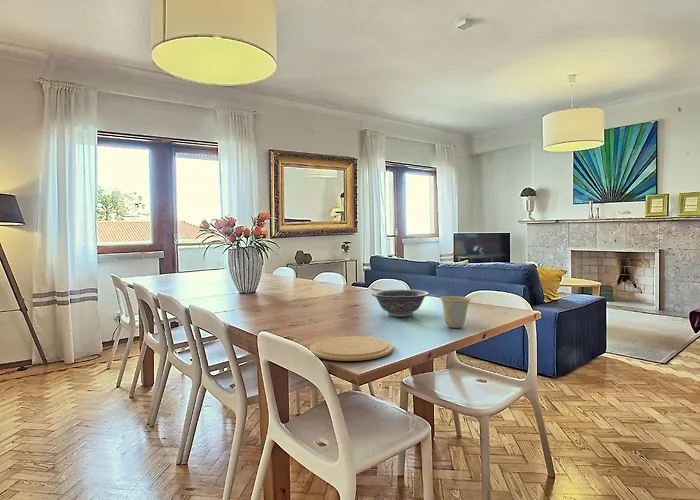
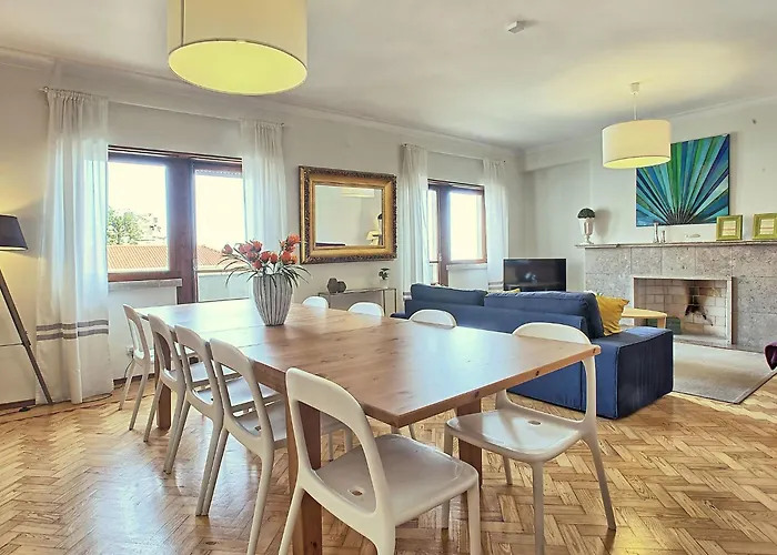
- plate [309,335,394,362]
- decorative bowl [371,289,430,318]
- cup [439,295,472,329]
